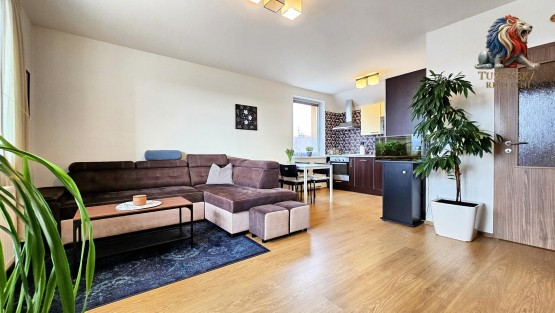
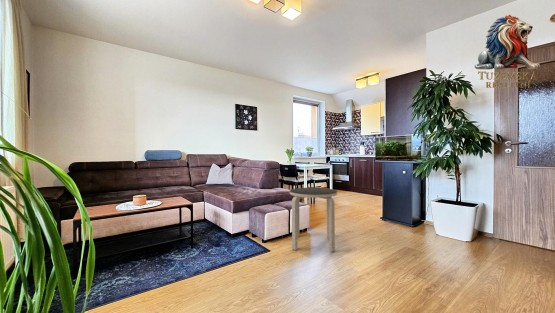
+ side table [289,187,338,253]
